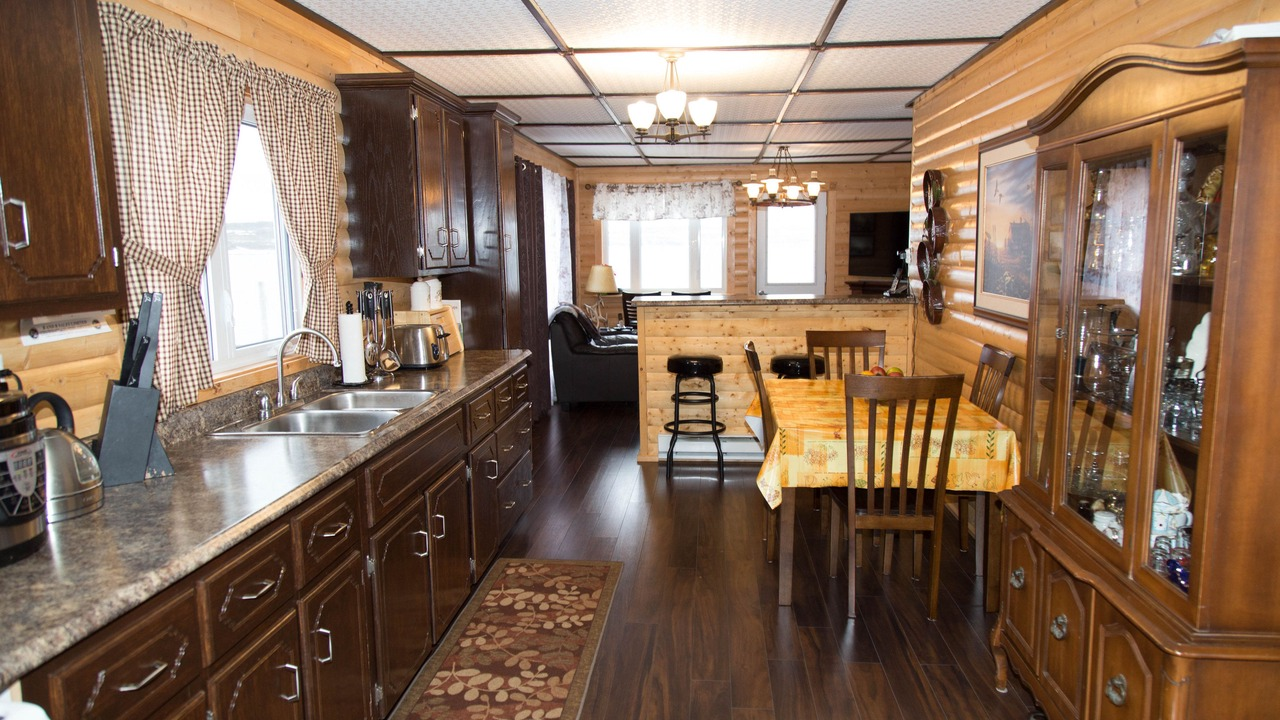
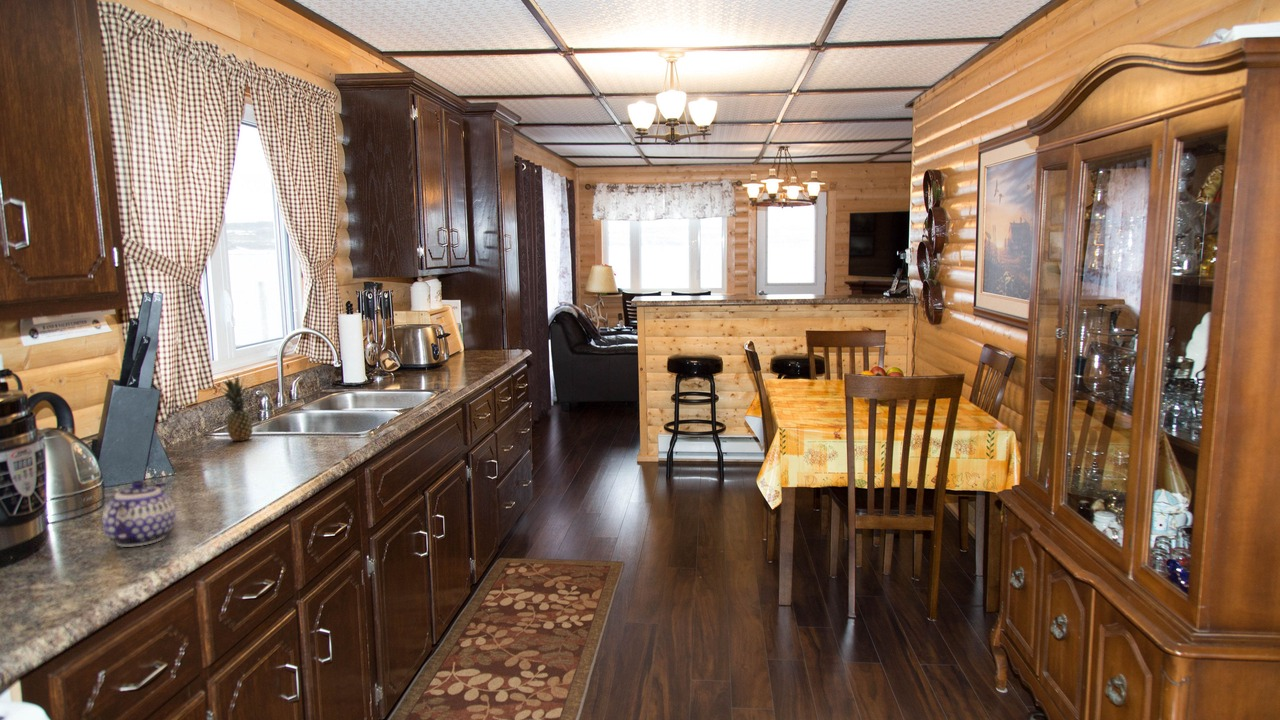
+ teapot [101,480,177,548]
+ fruit [220,375,254,442]
